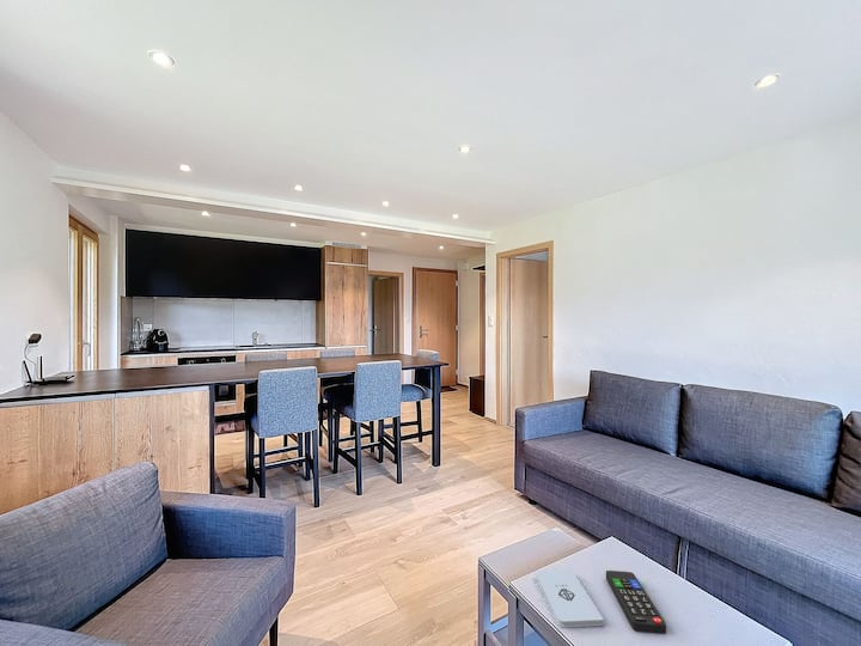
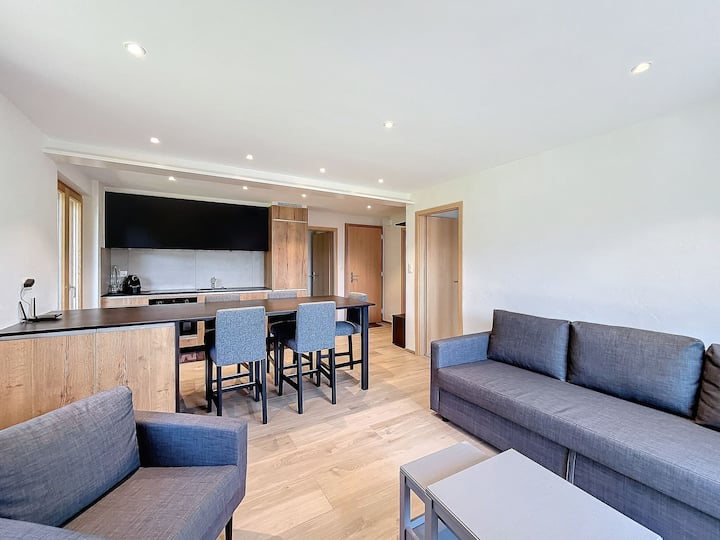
- remote control [605,569,667,635]
- notepad [535,568,605,628]
